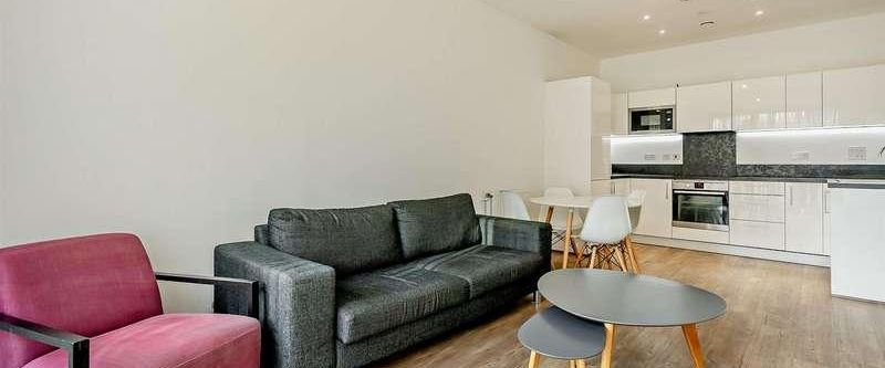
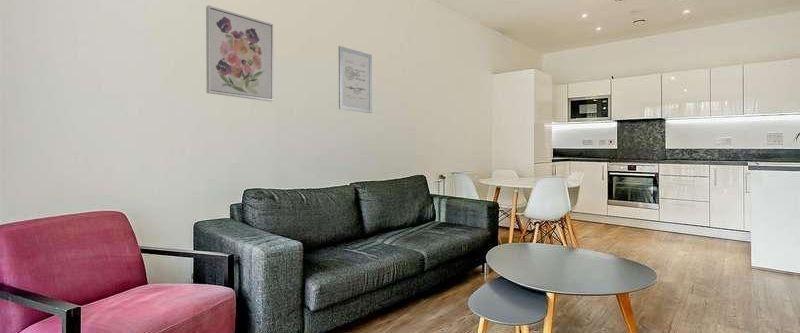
+ wall art [338,45,373,114]
+ wall art [205,5,275,102]
